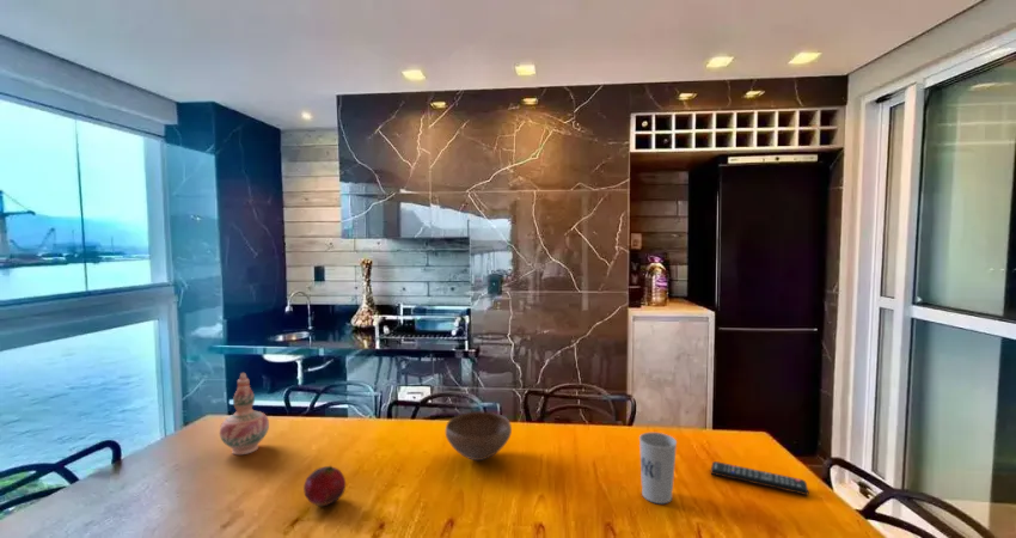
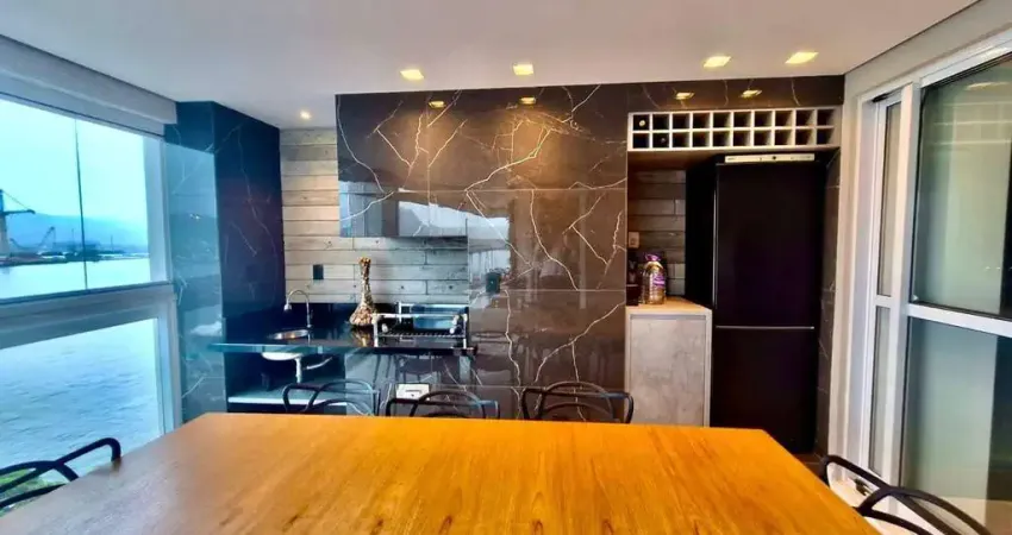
- remote control [710,460,809,496]
- cup [638,432,678,505]
- fruit [302,465,347,507]
- bowl [445,411,513,461]
- decorative vase [219,372,270,456]
